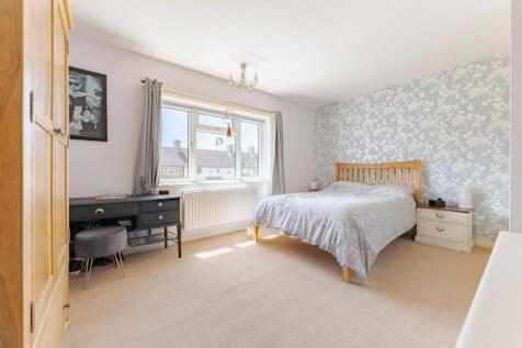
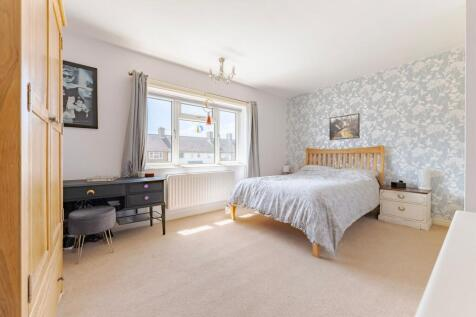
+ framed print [328,112,361,141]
